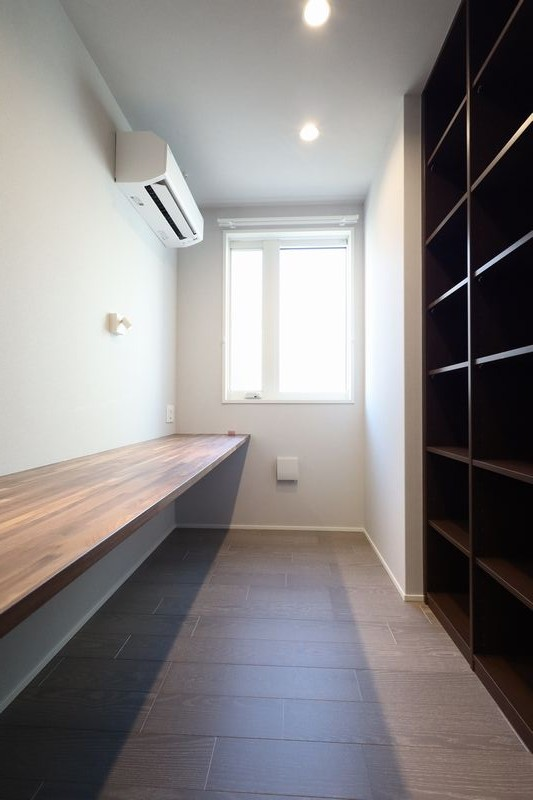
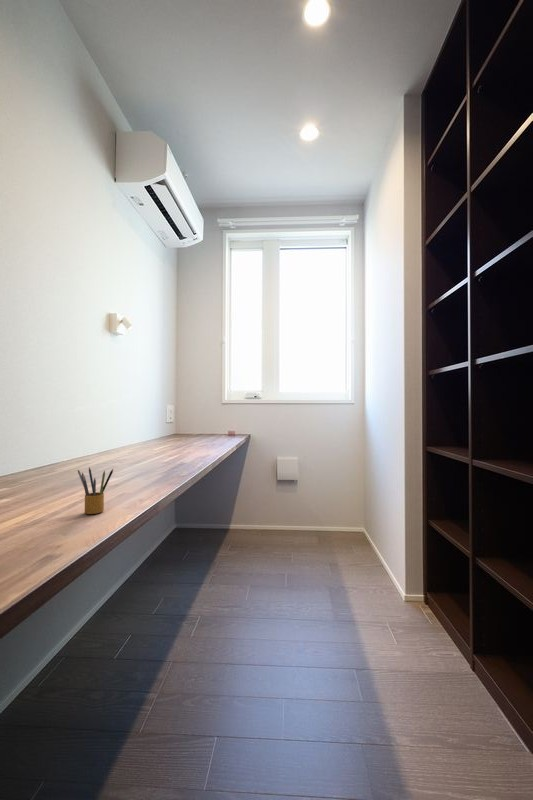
+ pencil box [77,466,114,515]
